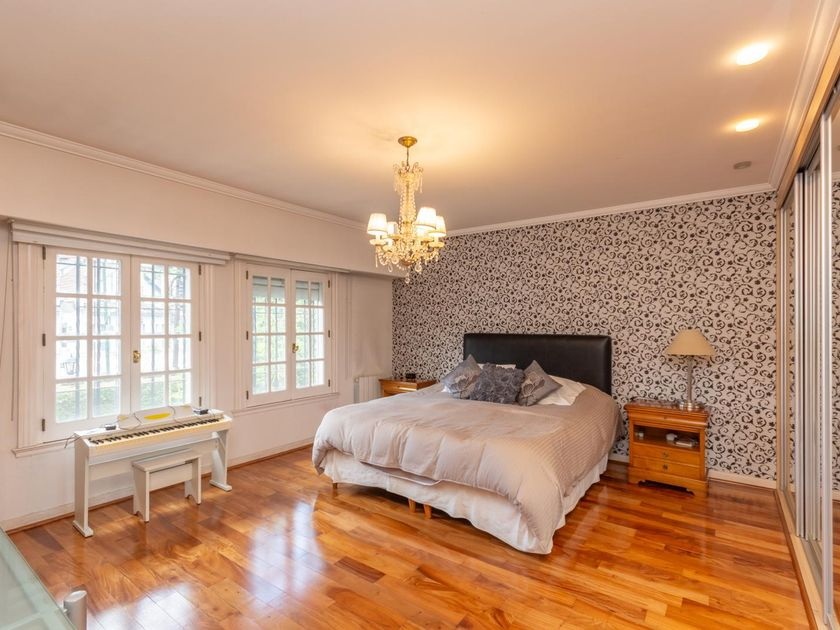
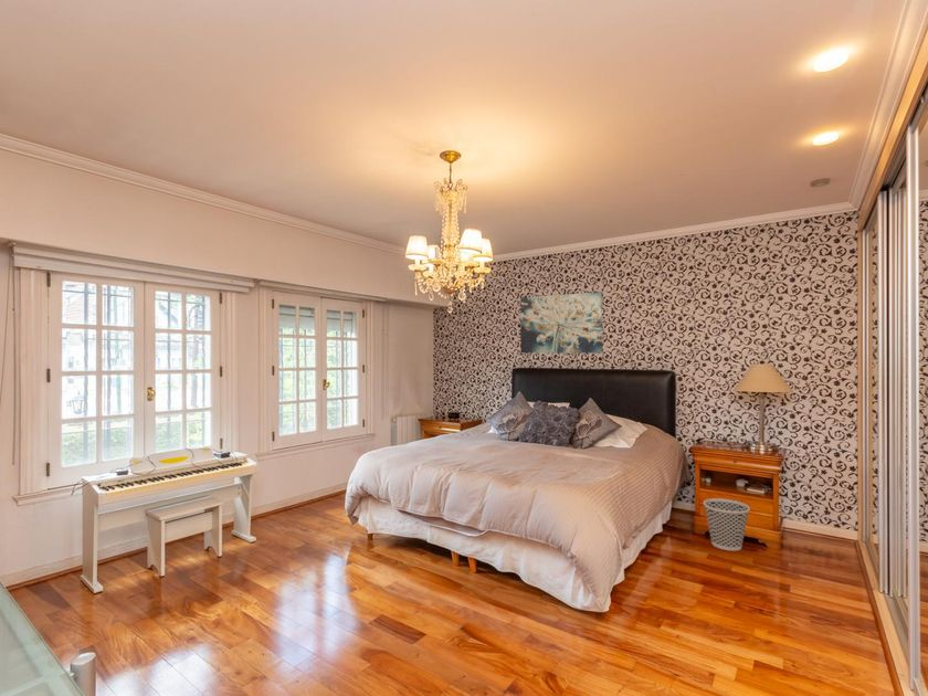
+ wall art [519,291,603,355]
+ wastebasket [703,497,751,551]
